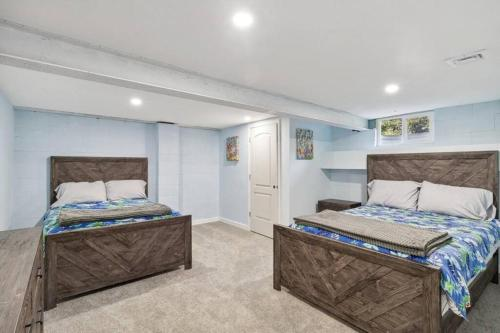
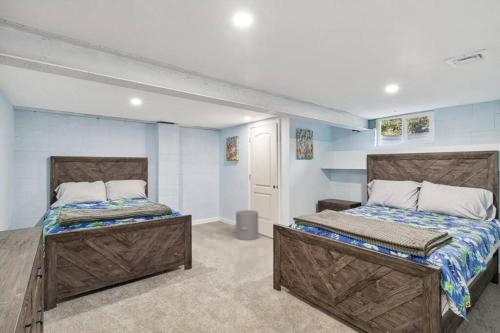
+ trash bin [232,209,259,241]
